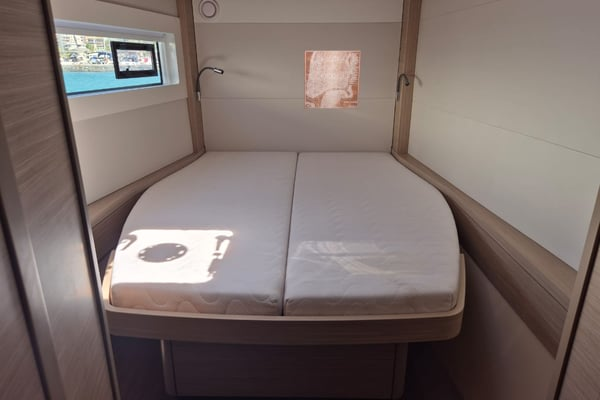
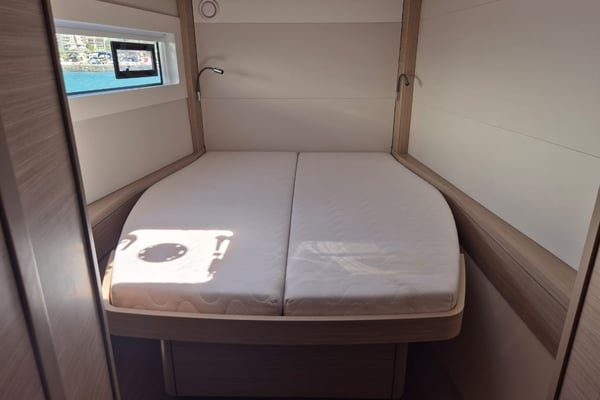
- wall art [303,50,362,110]
